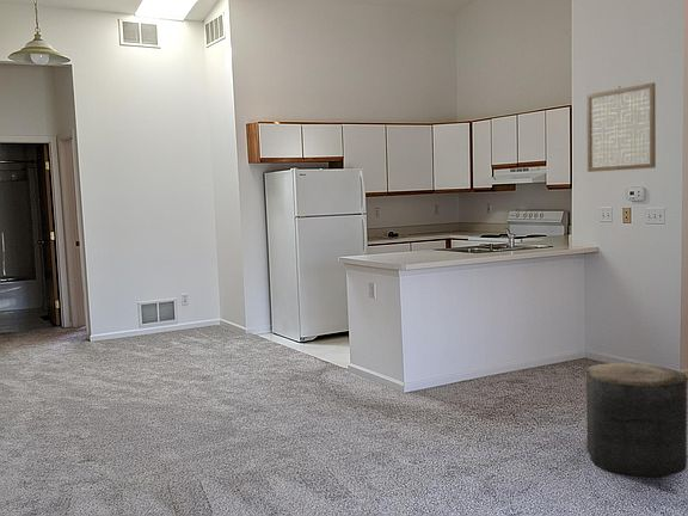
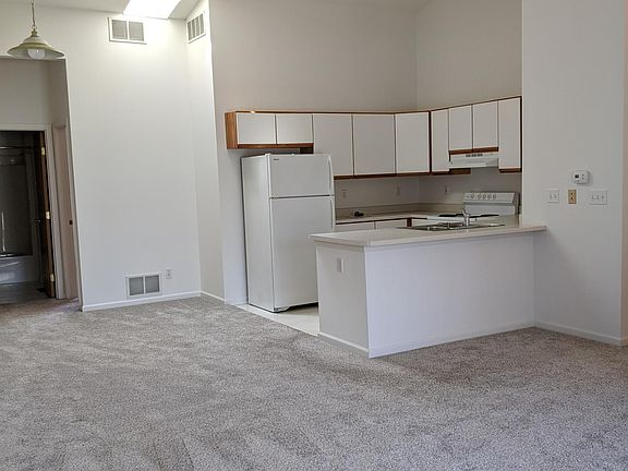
- stool [585,362,688,478]
- wall art [585,81,657,173]
